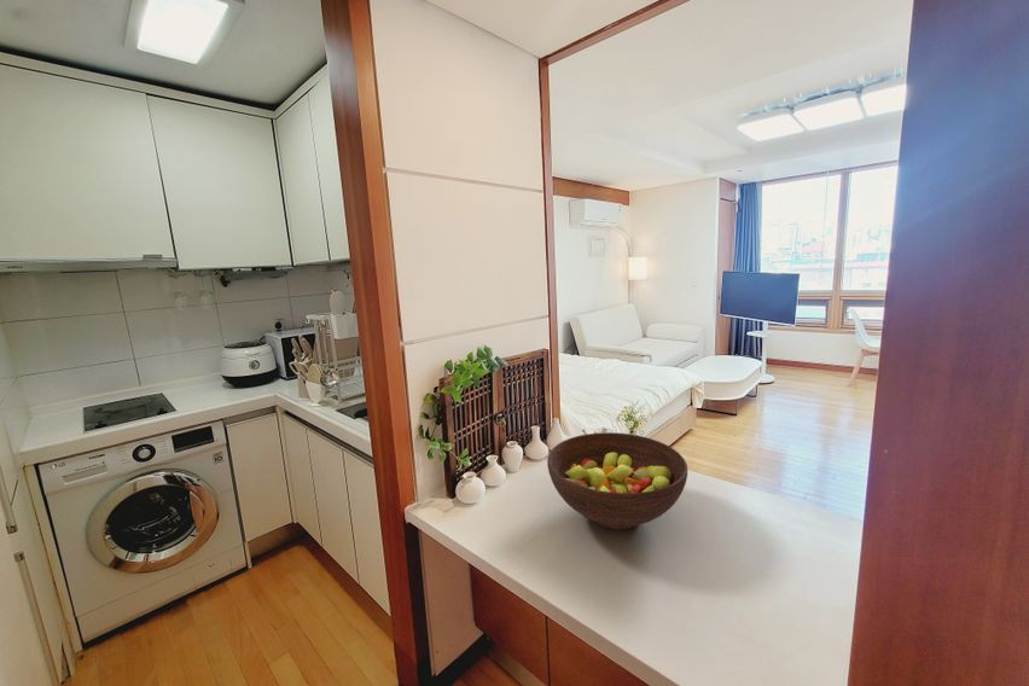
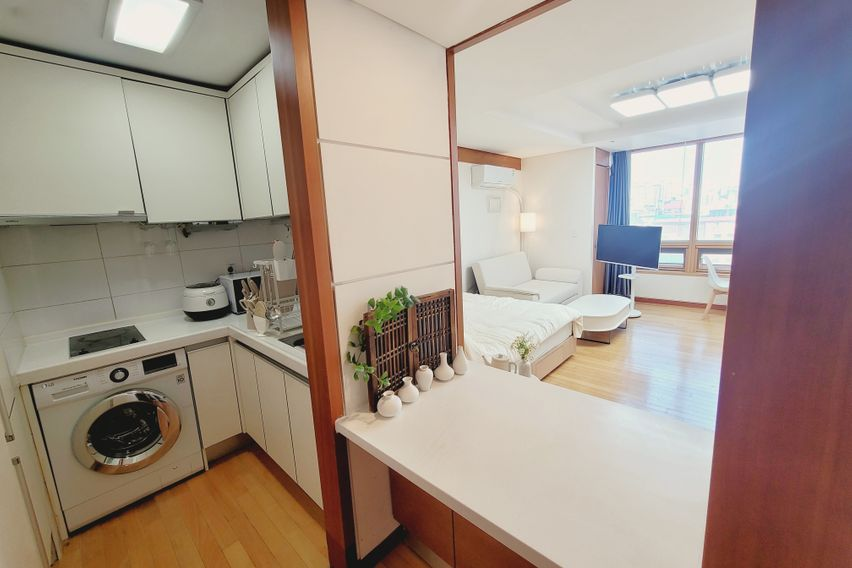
- fruit bowl [546,431,688,530]
